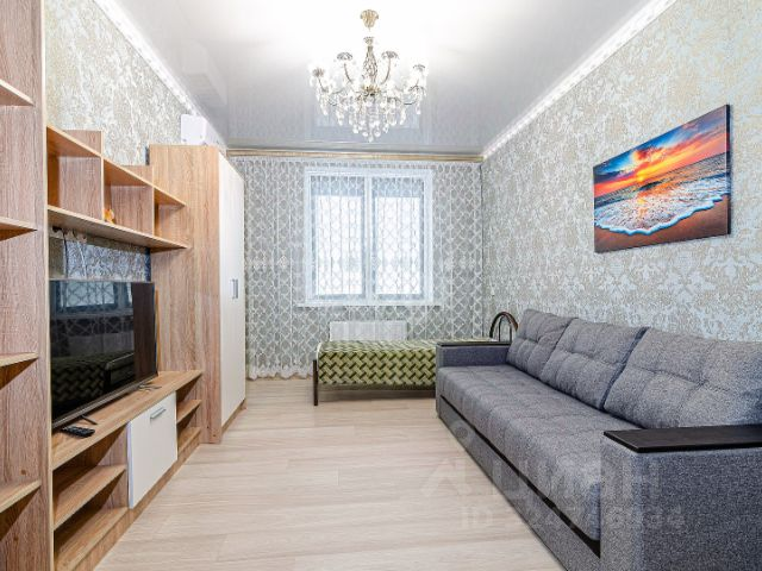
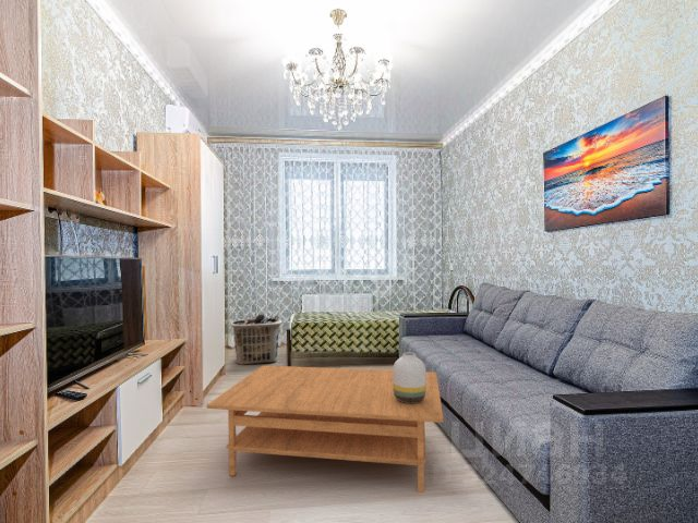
+ vase [392,352,428,403]
+ coffee table [206,364,444,494]
+ clothes hamper [229,314,282,366]
